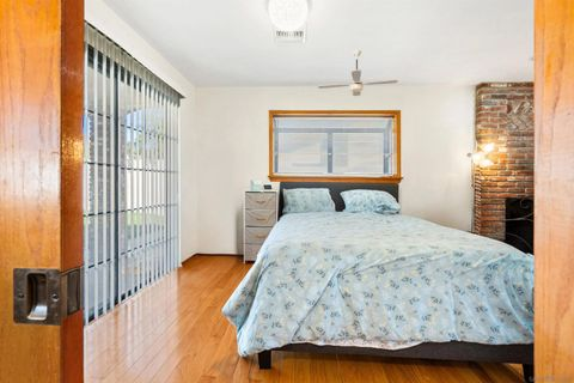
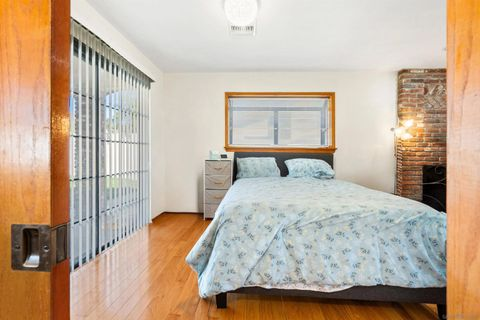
- ceiling fan [317,49,399,97]
